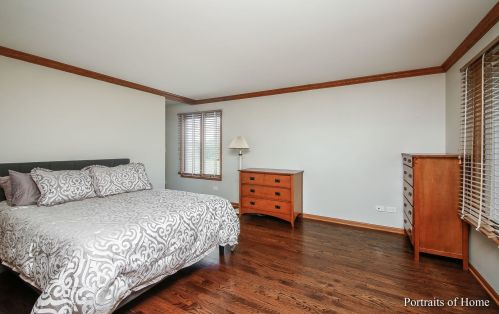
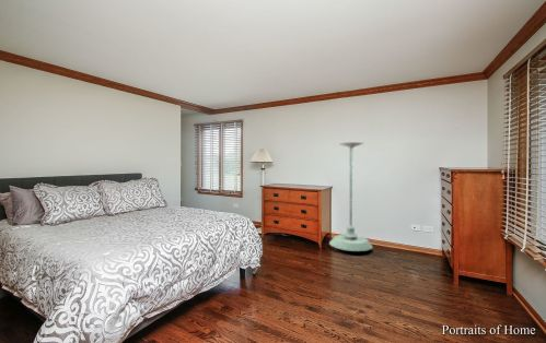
+ plant stand [328,141,374,252]
